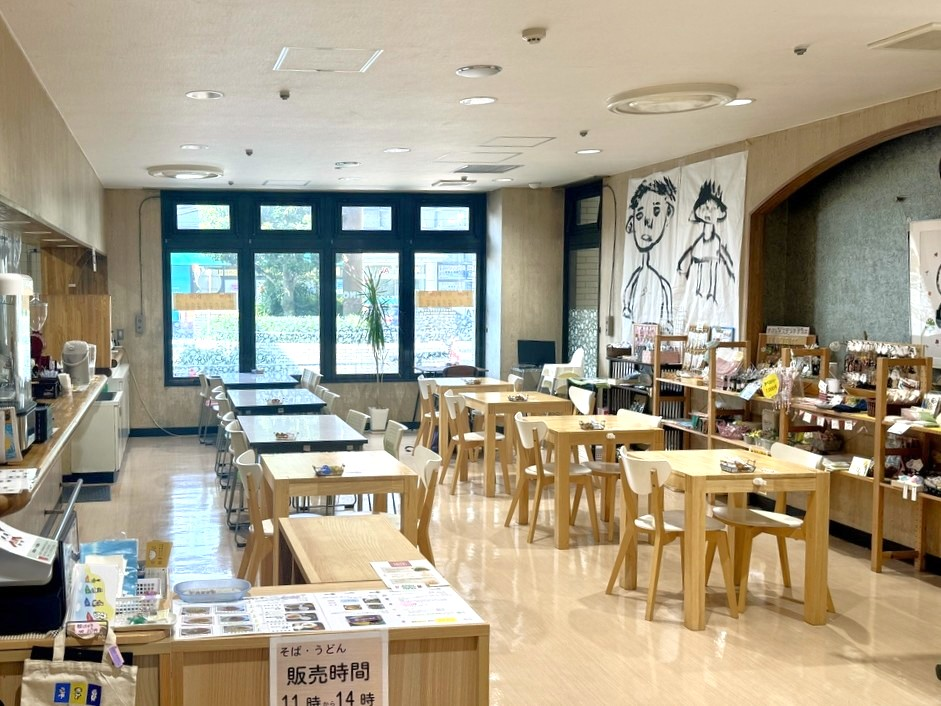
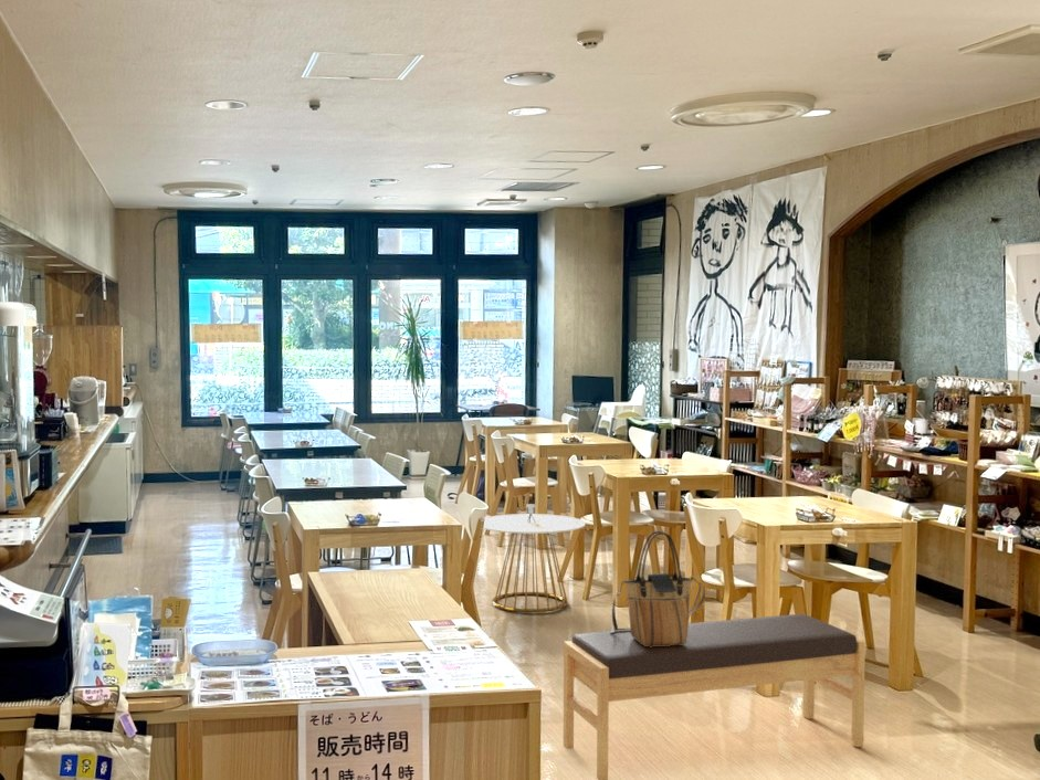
+ tote bag [610,530,706,647]
+ bench [563,613,866,780]
+ side table [482,503,587,613]
